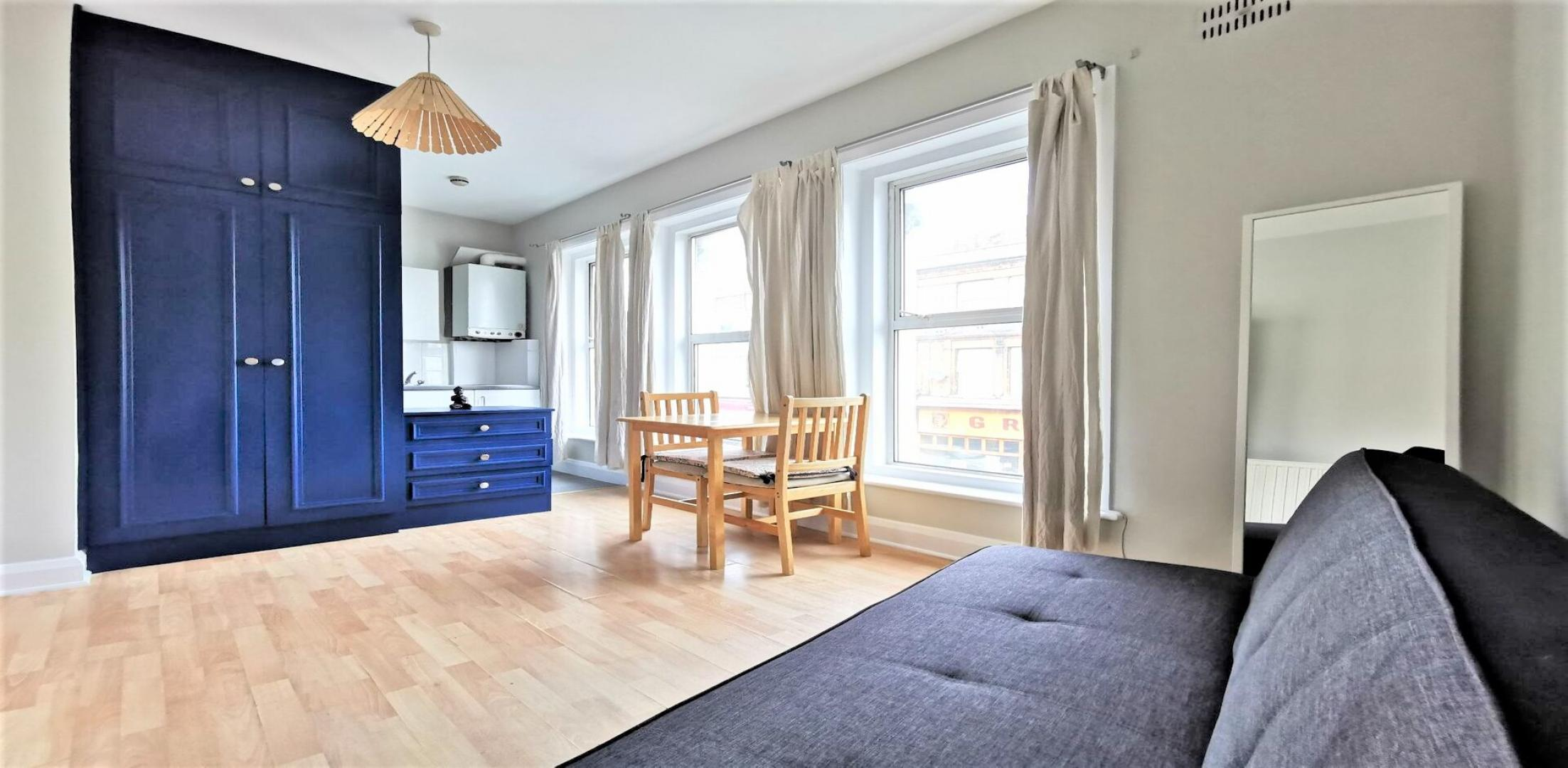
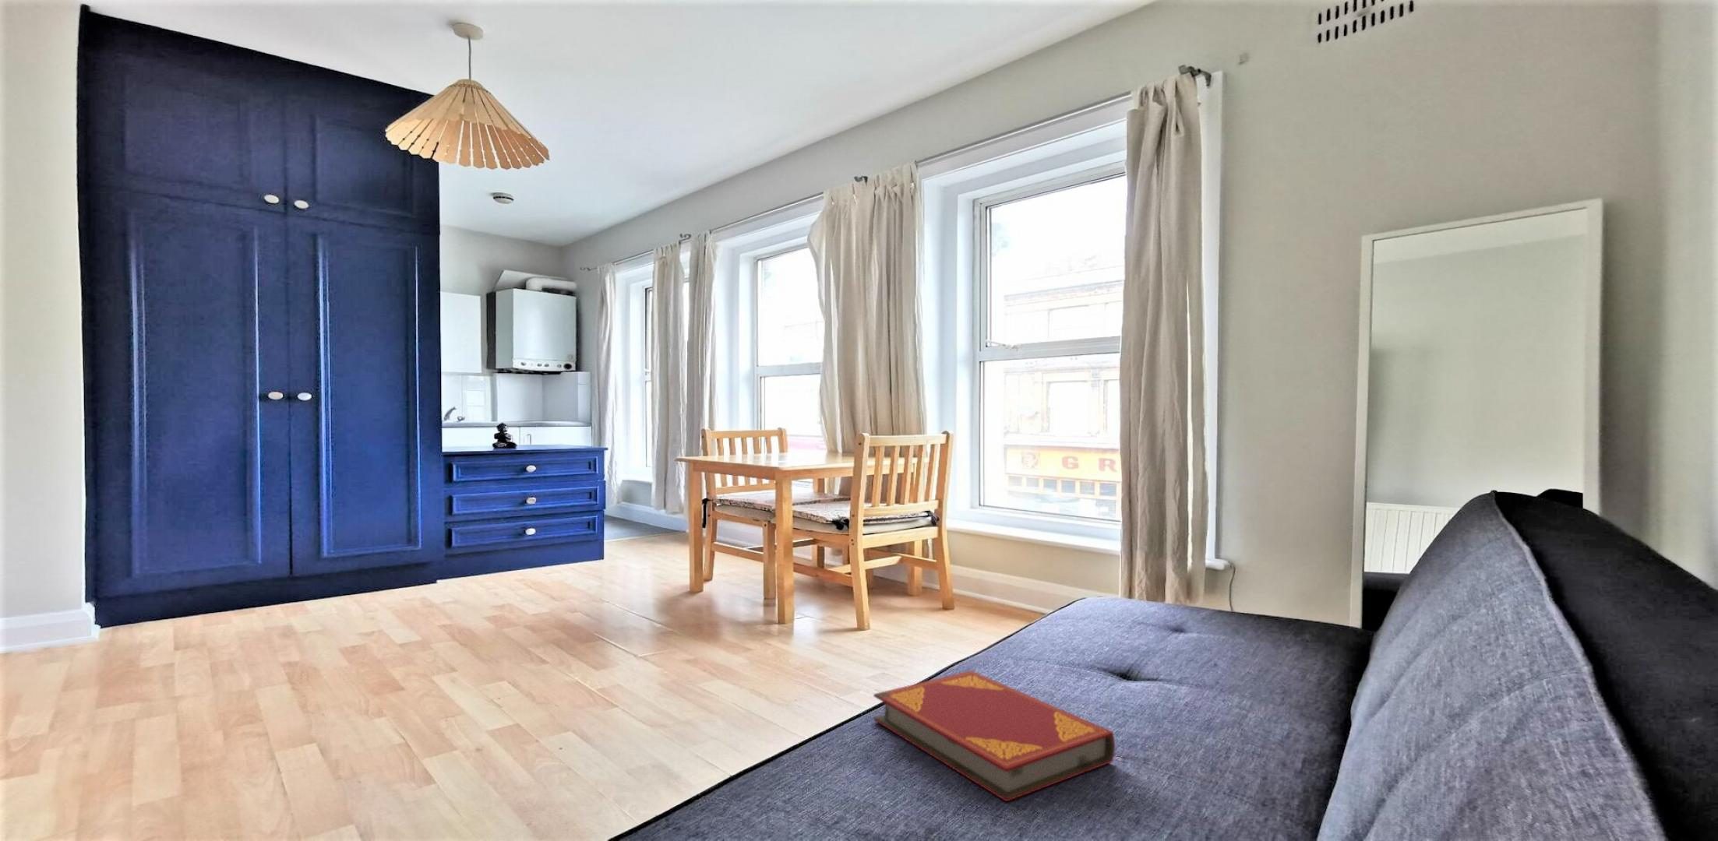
+ hardback book [872,670,1115,802]
